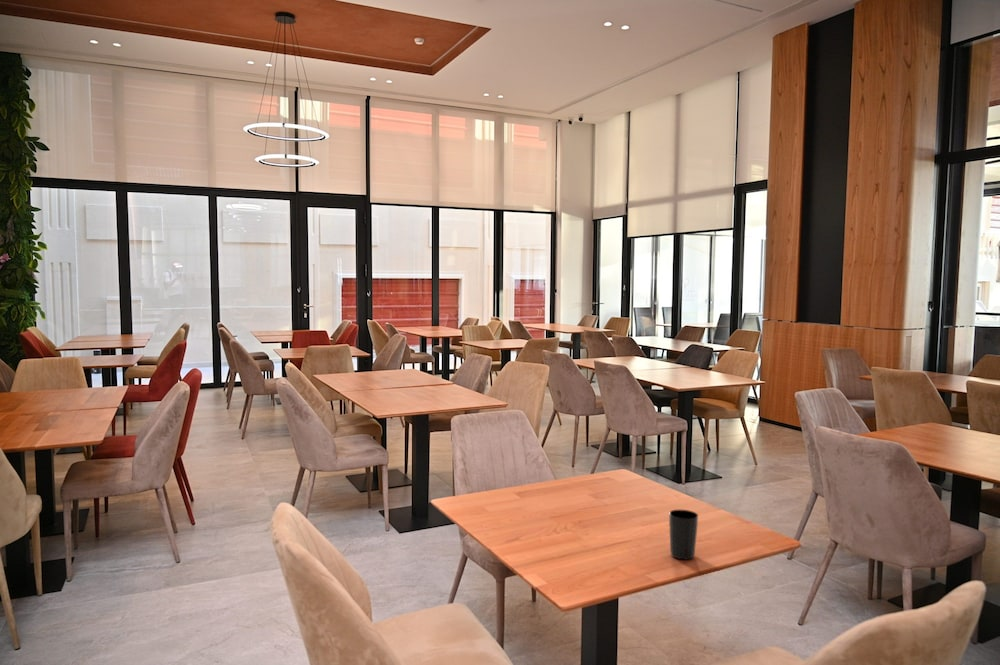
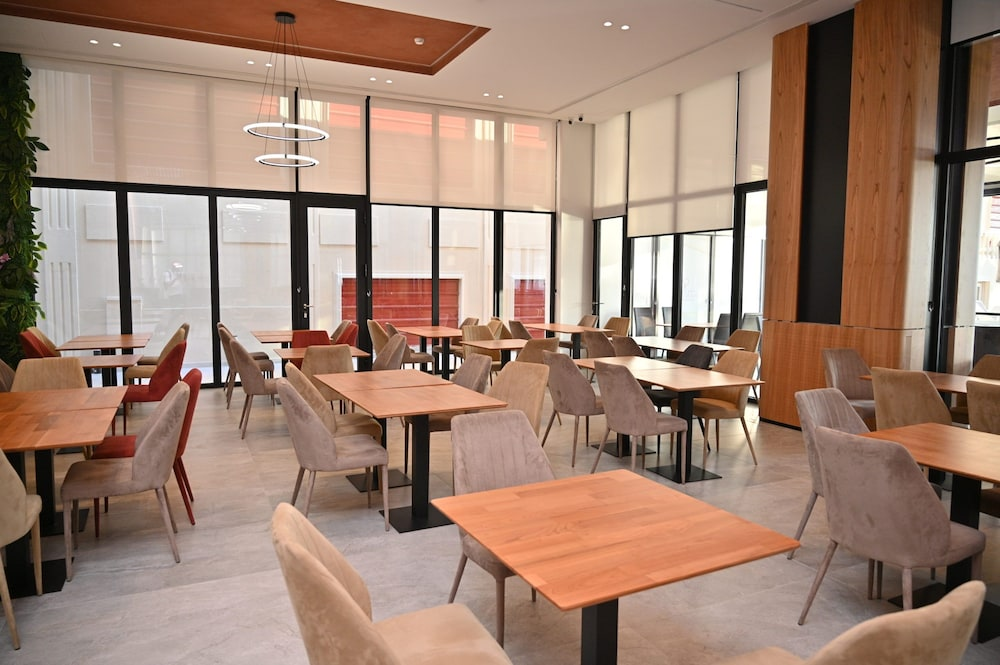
- cup [668,509,699,560]
